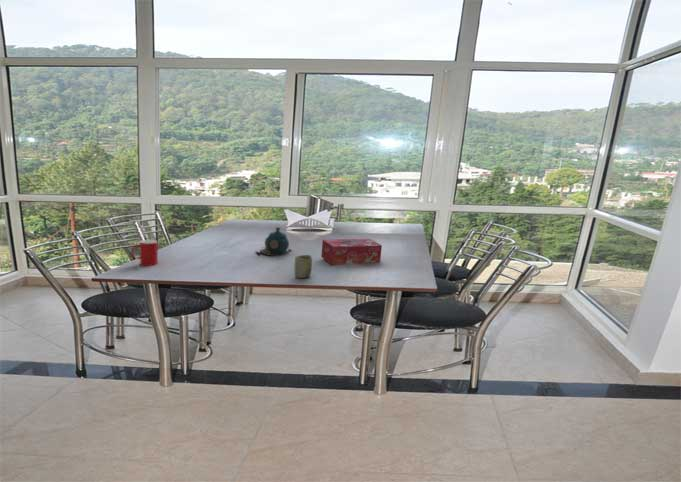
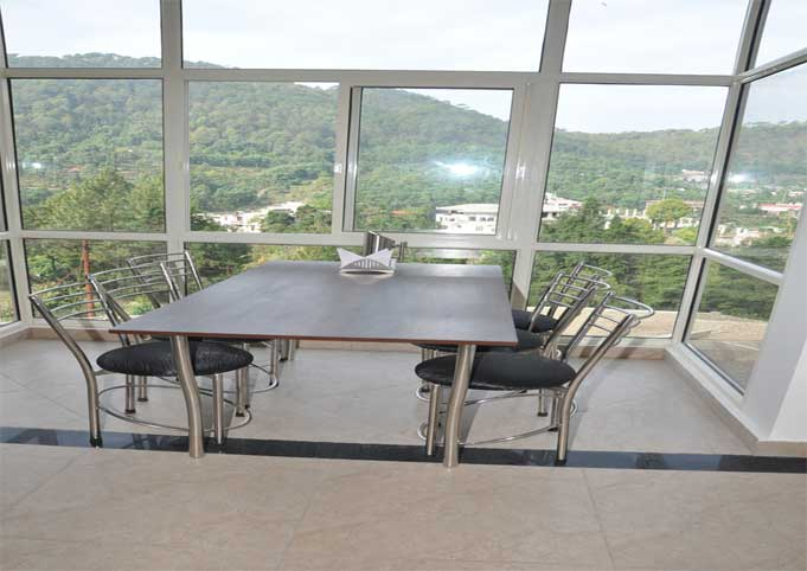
- cup [294,254,313,279]
- tissue box [320,238,383,266]
- cup [131,239,159,267]
- teapot [255,226,293,259]
